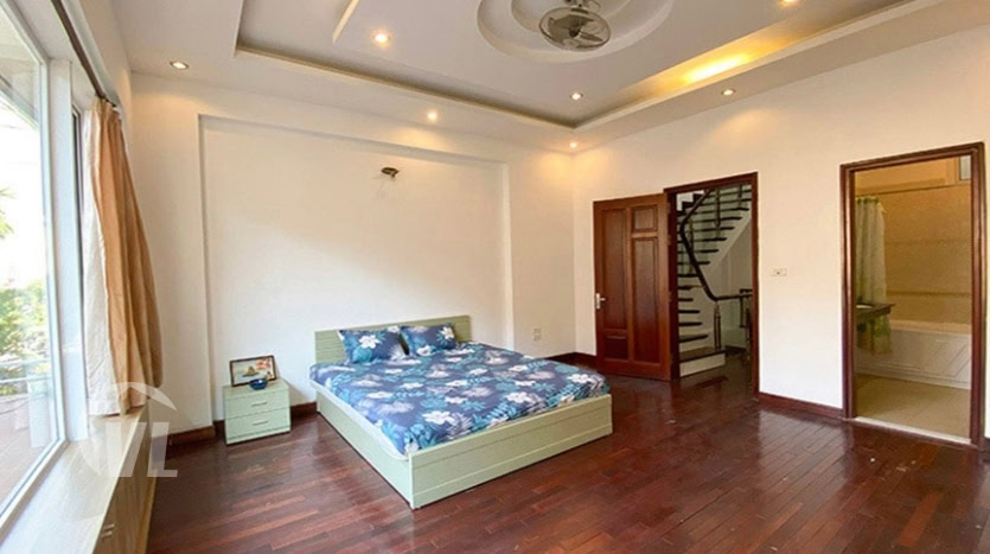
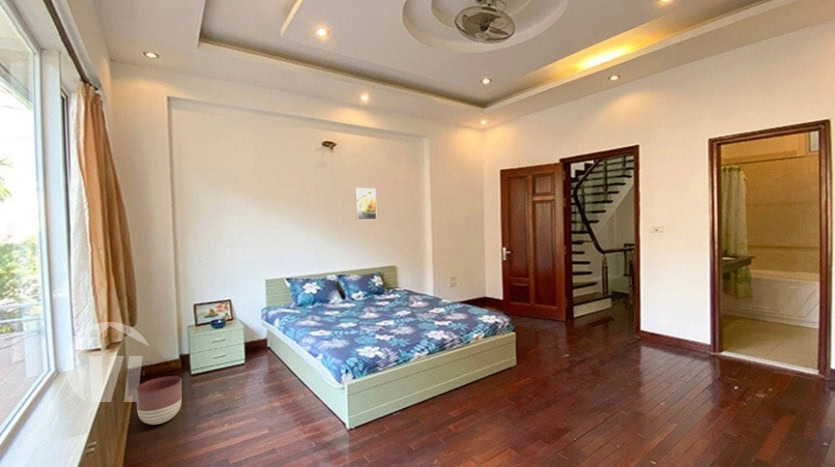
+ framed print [354,187,378,221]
+ planter [135,375,182,426]
